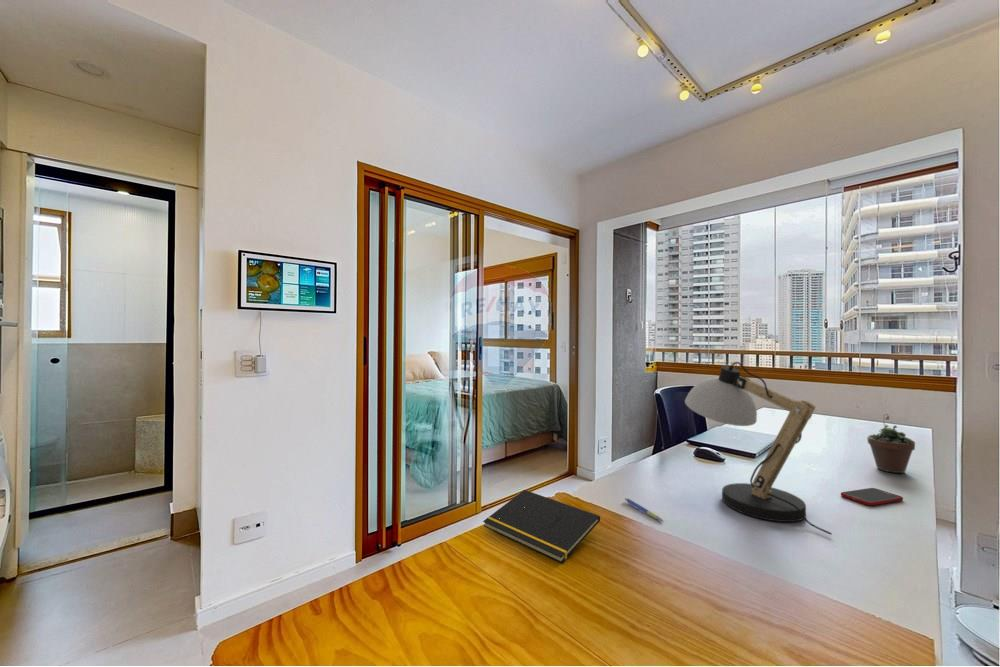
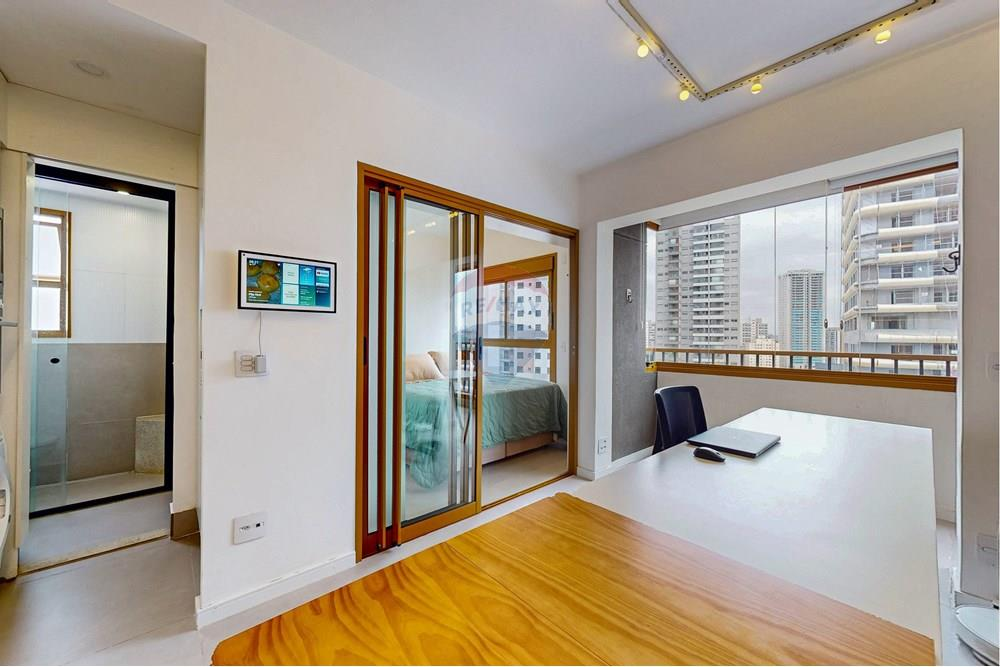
- succulent plant [866,413,916,474]
- desk lamp [684,361,833,536]
- cell phone [840,487,904,506]
- notepad [482,489,601,564]
- pen [624,497,664,522]
